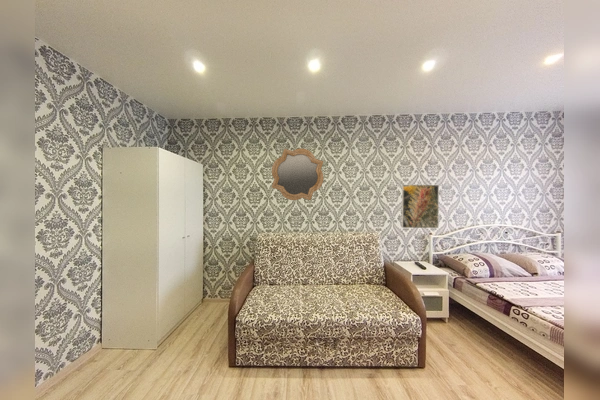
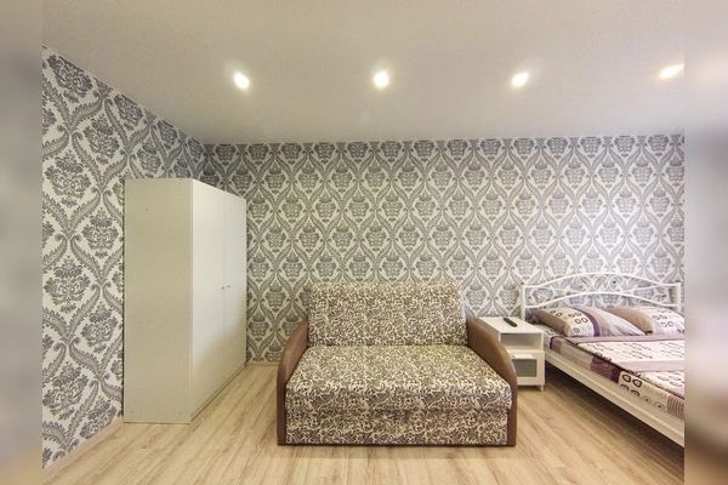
- mirror [271,147,324,201]
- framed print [401,184,440,229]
